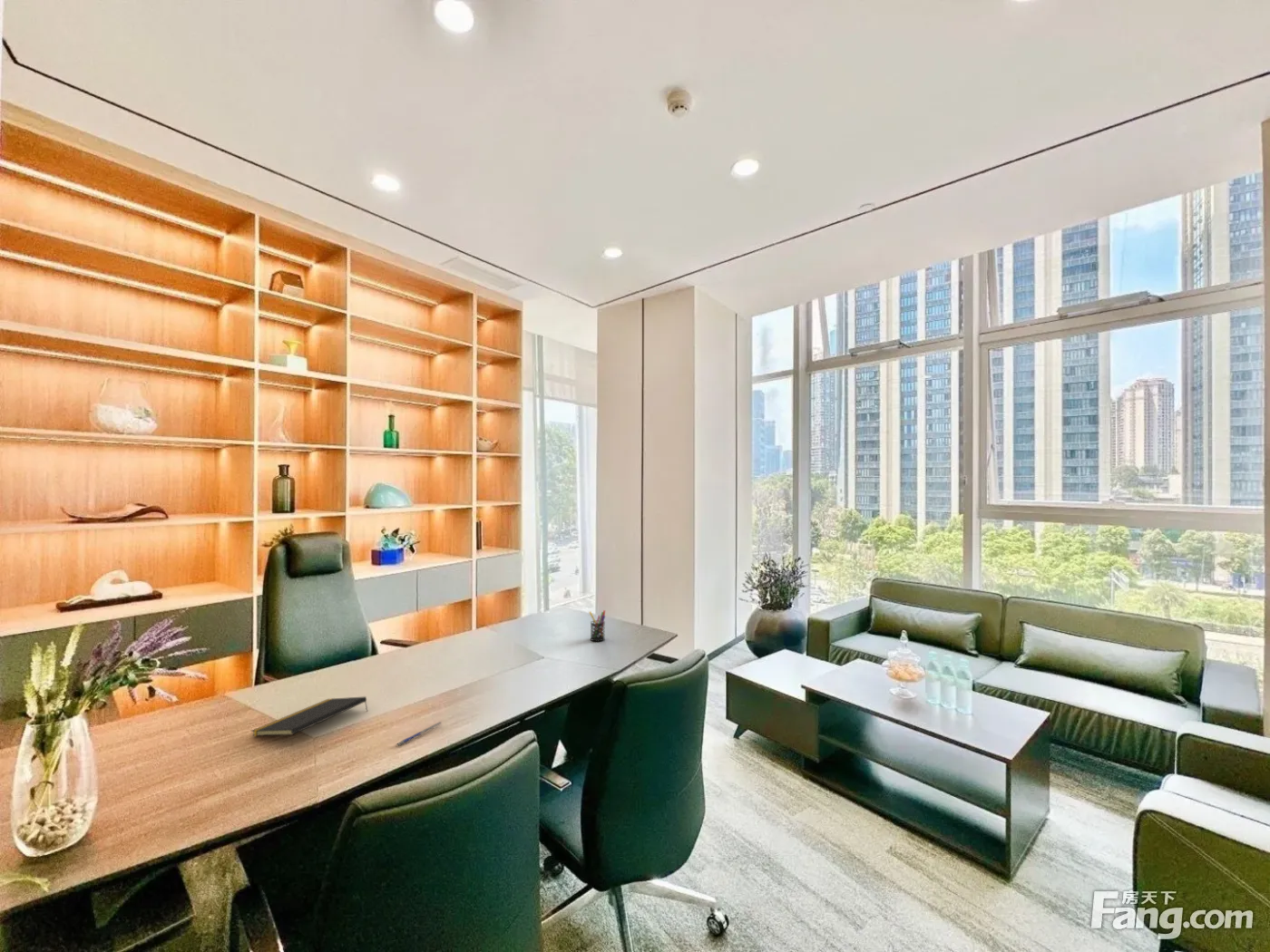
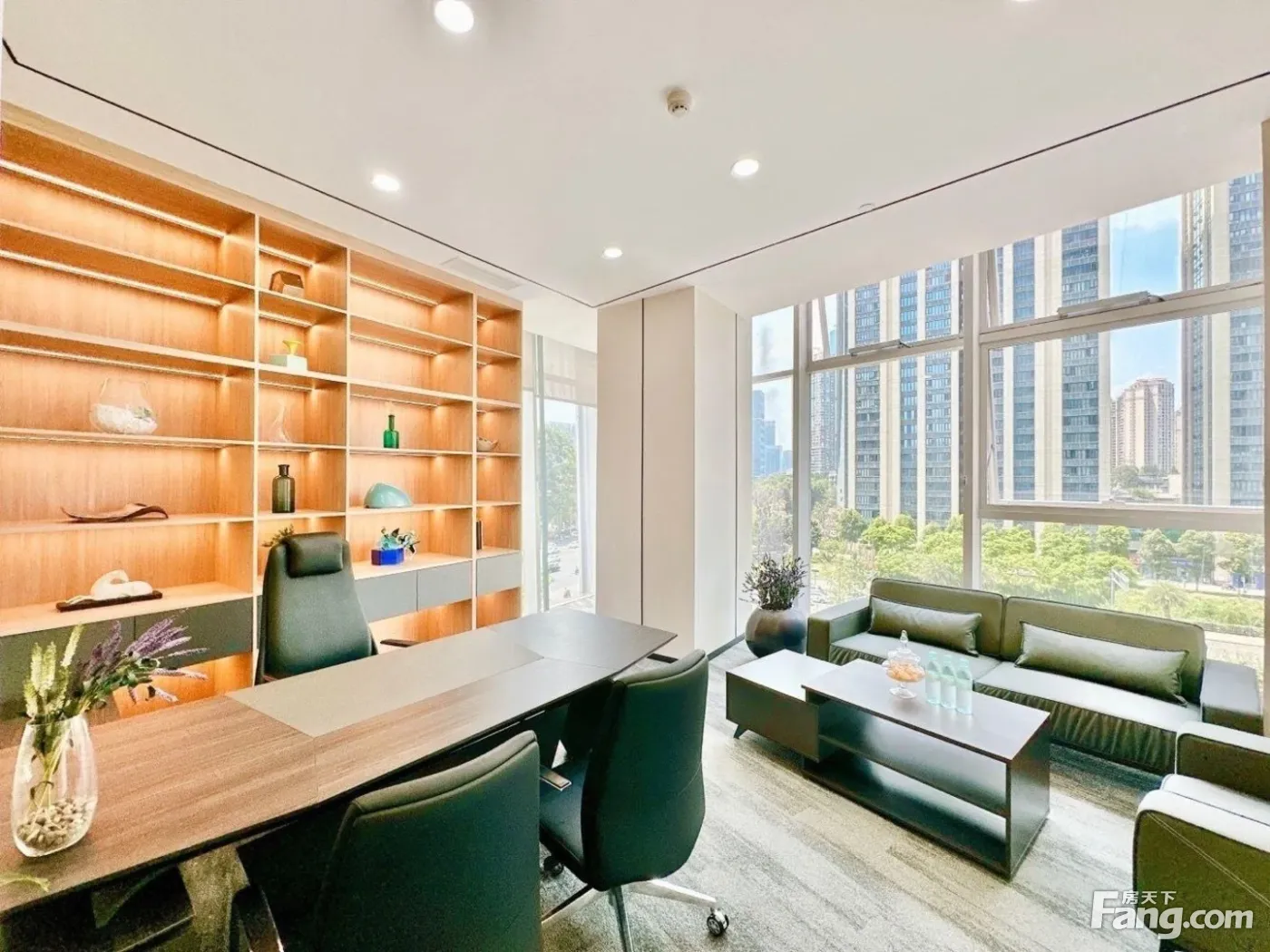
- notepad [250,695,368,737]
- pen [396,721,444,747]
- pen holder [588,609,606,642]
